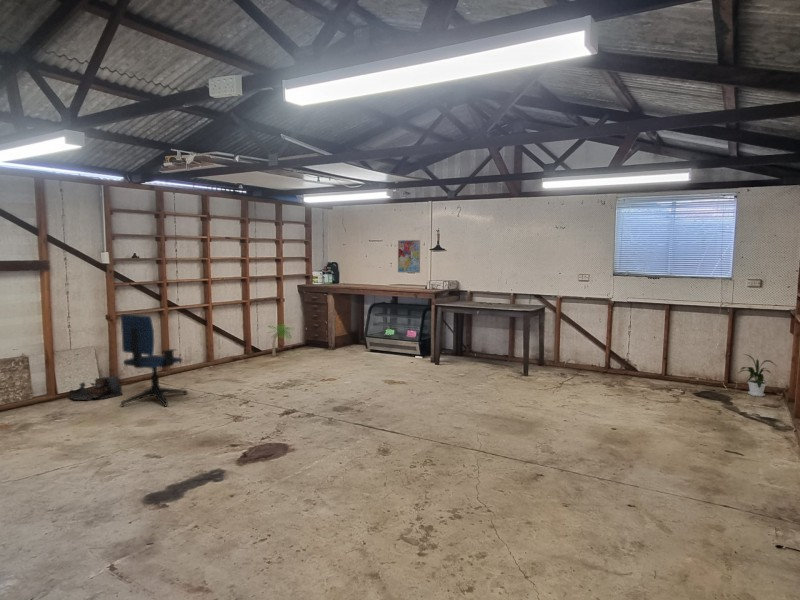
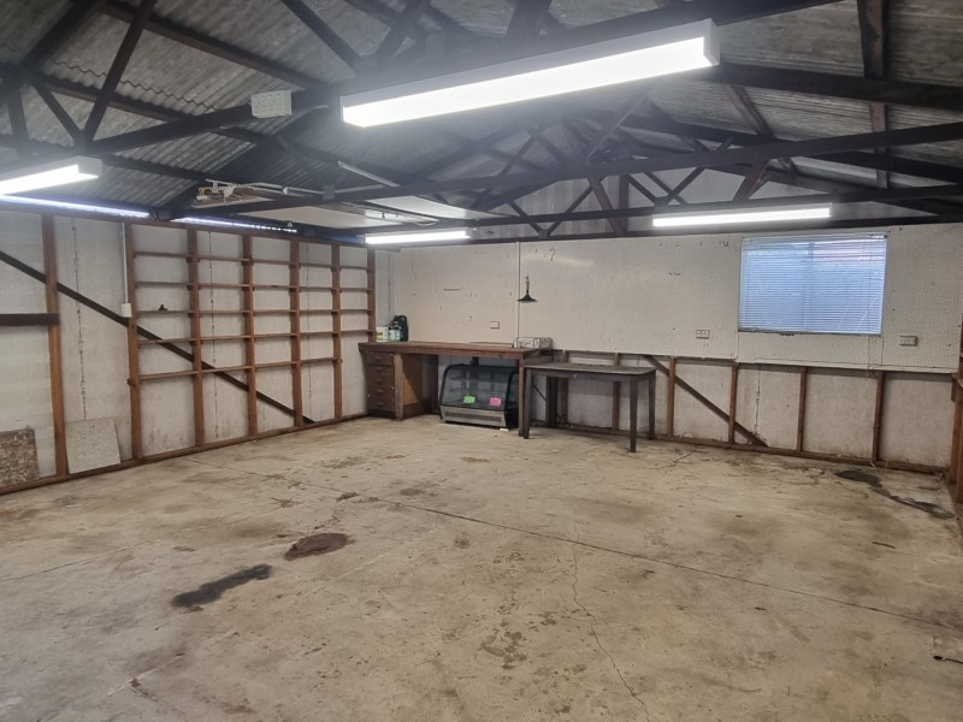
- office chair [119,313,189,408]
- bag [67,374,124,401]
- house plant [738,353,778,398]
- wall art [397,239,421,274]
- palm tree [267,323,295,357]
